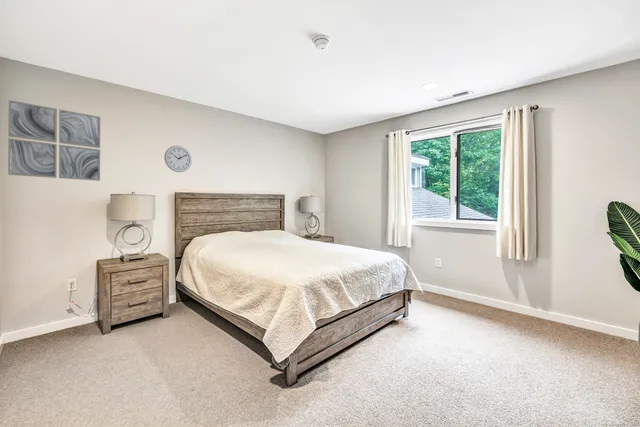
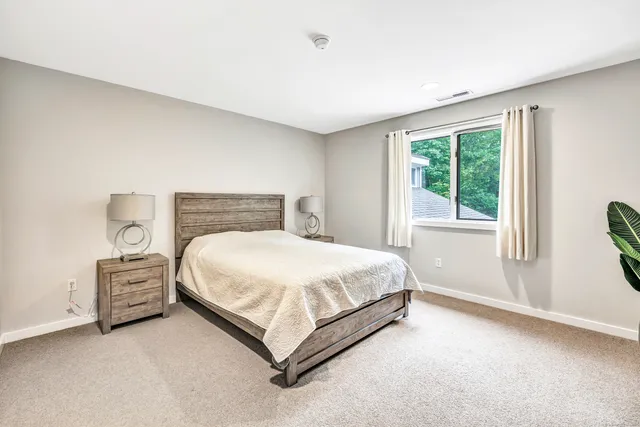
- wall art [7,99,101,182]
- wall clock [163,145,193,173]
